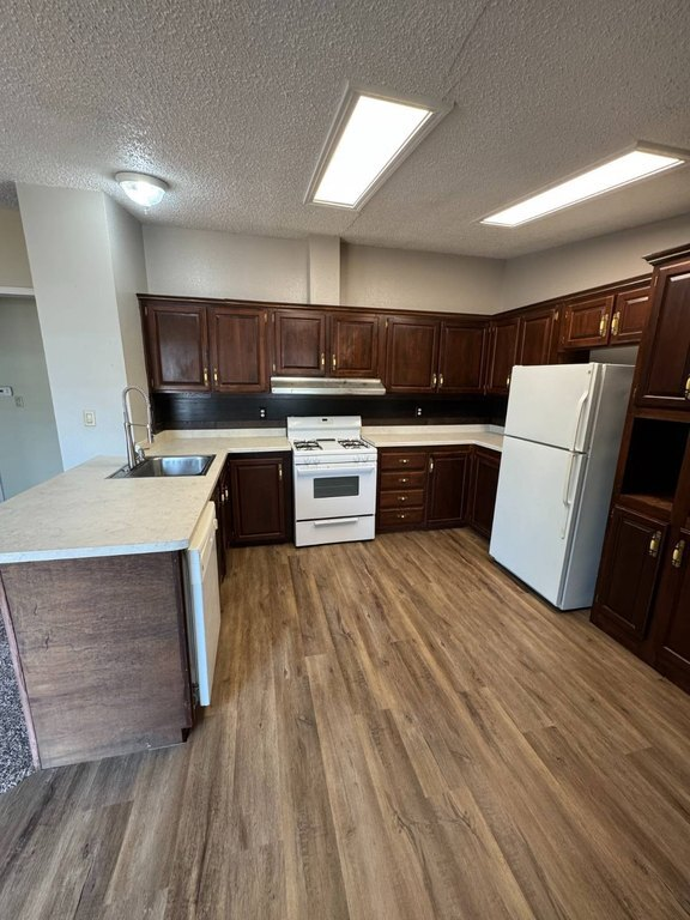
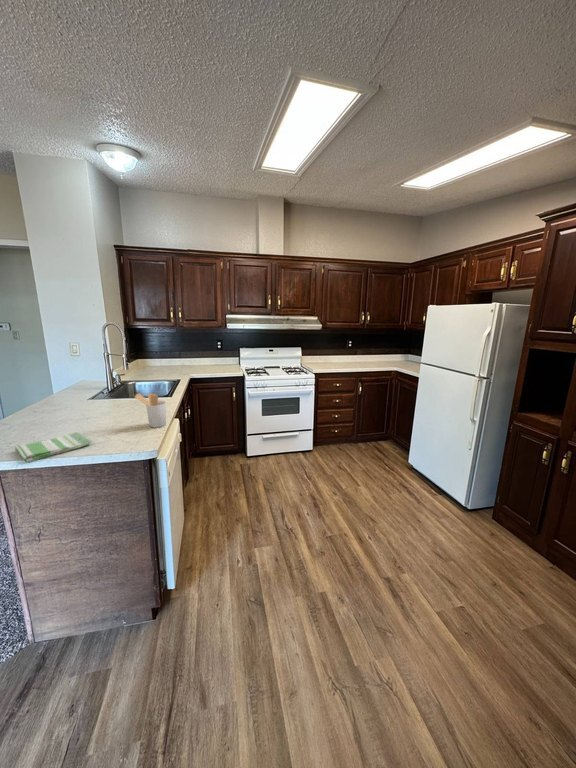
+ utensil holder [133,392,167,428]
+ dish towel [14,431,92,463]
